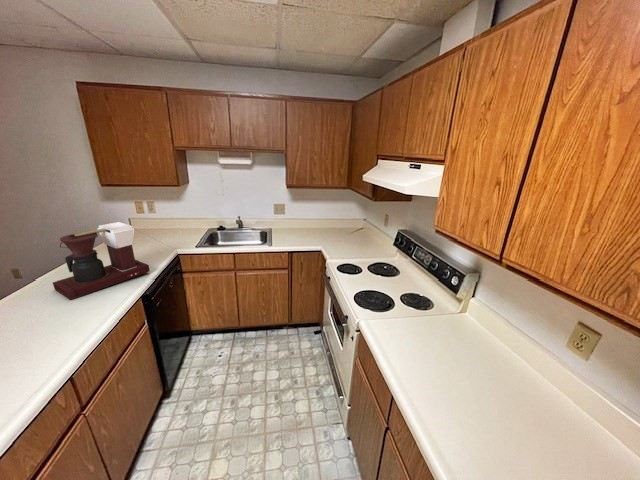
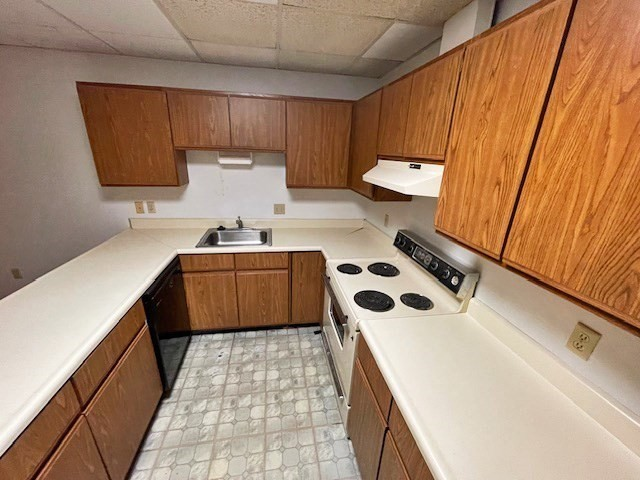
- coffee maker [52,221,151,301]
